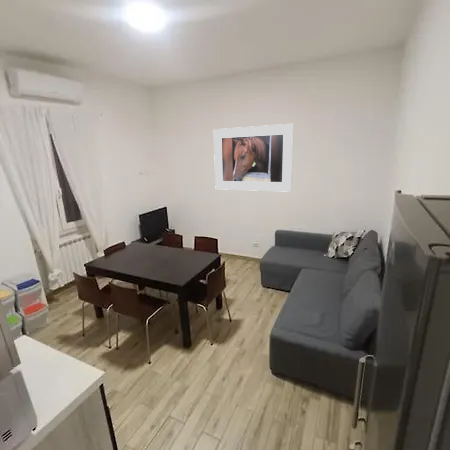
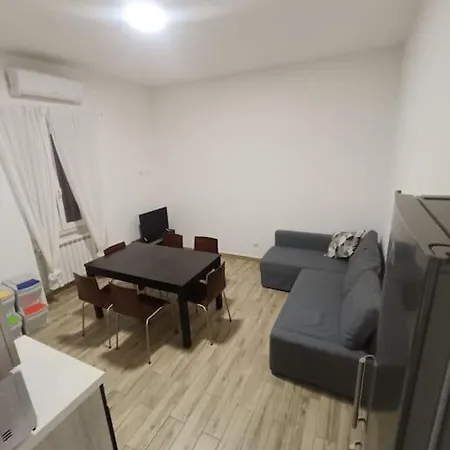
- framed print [213,123,295,193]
